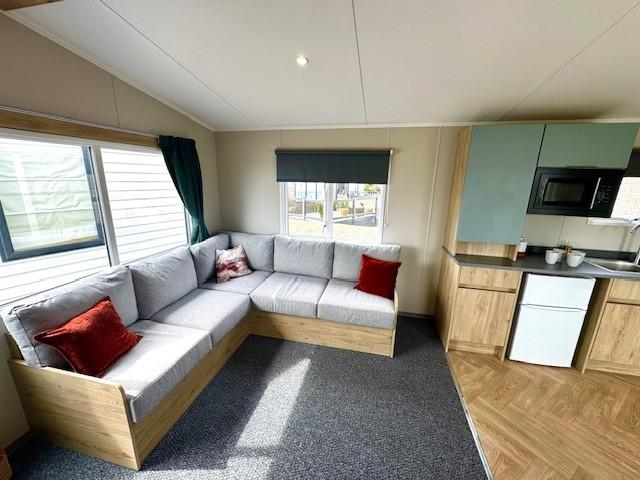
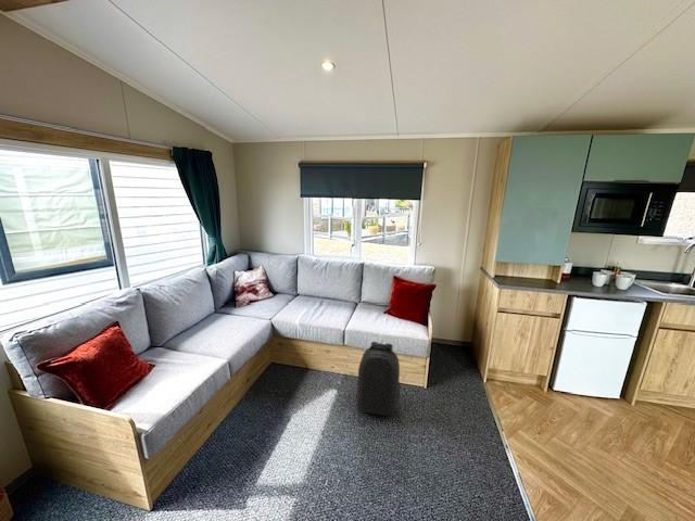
+ backpack [356,341,401,417]
